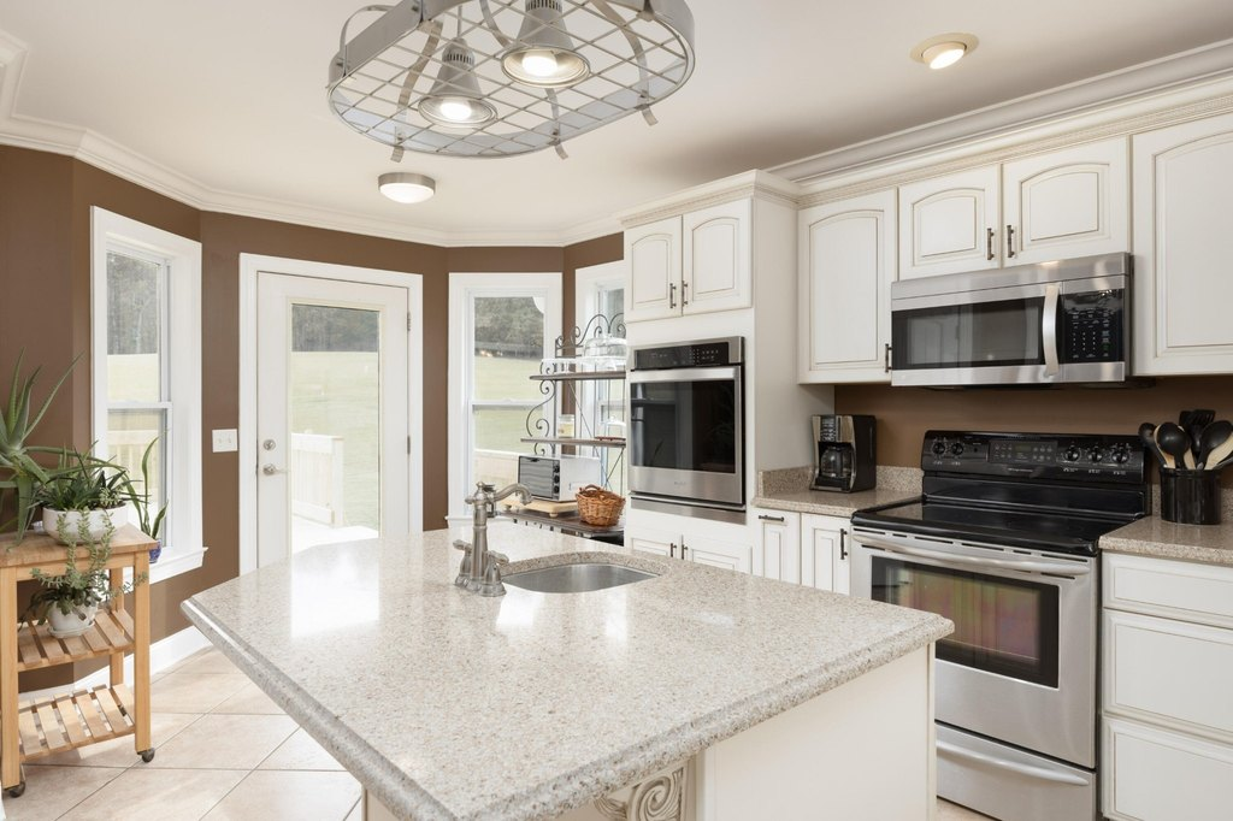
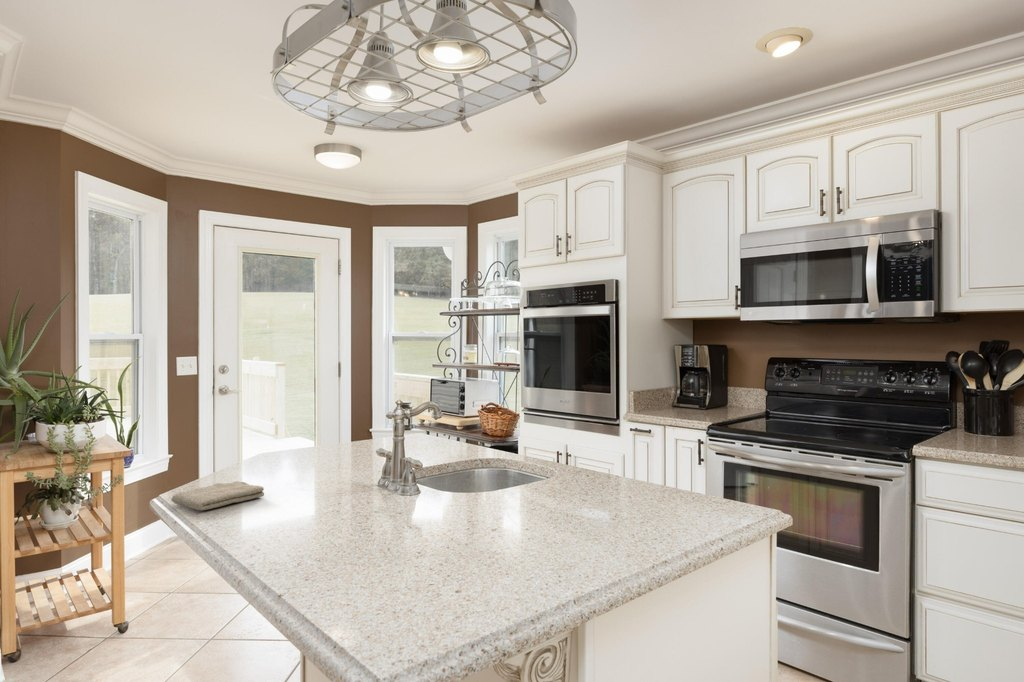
+ washcloth [170,480,265,512]
